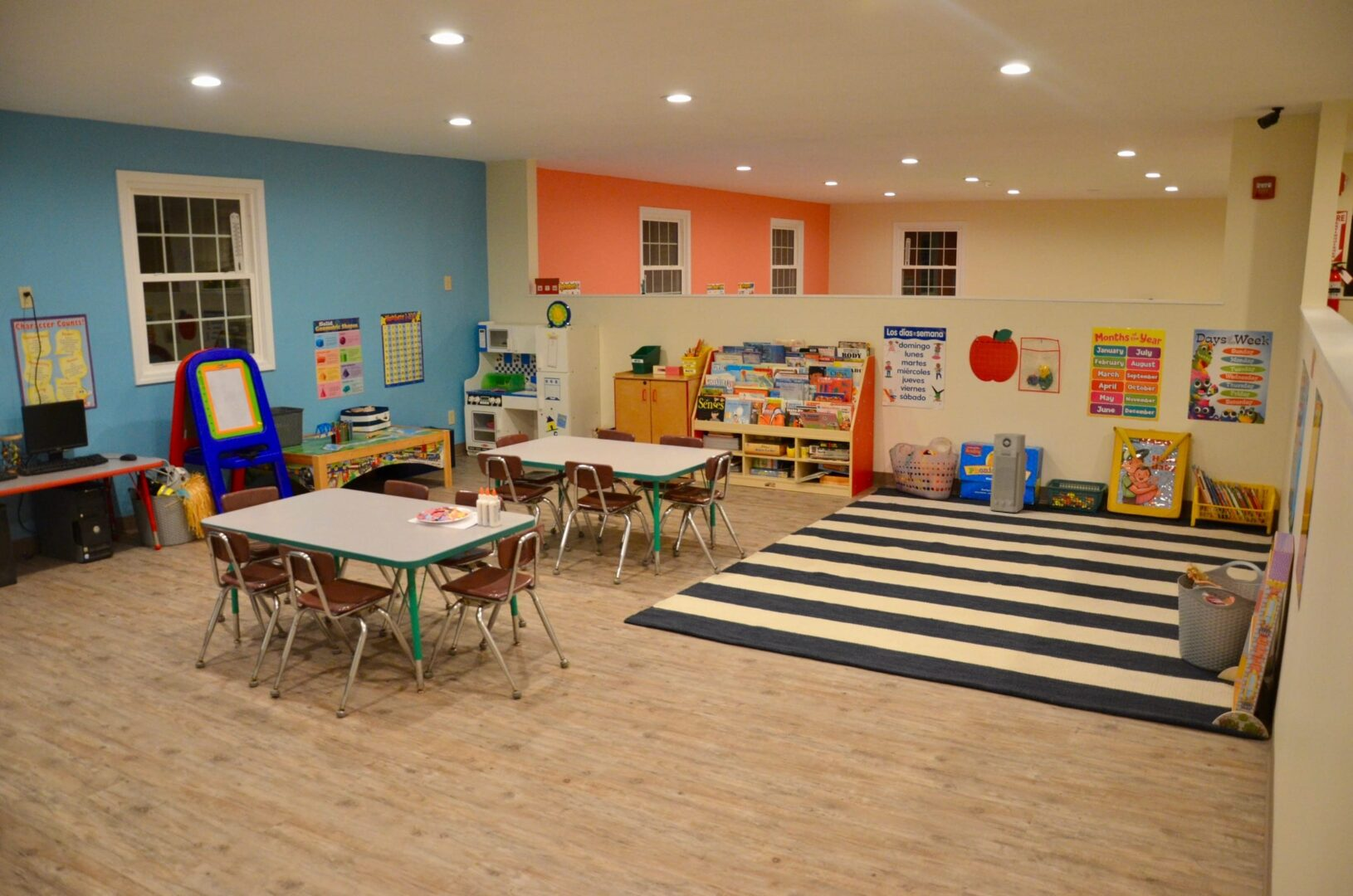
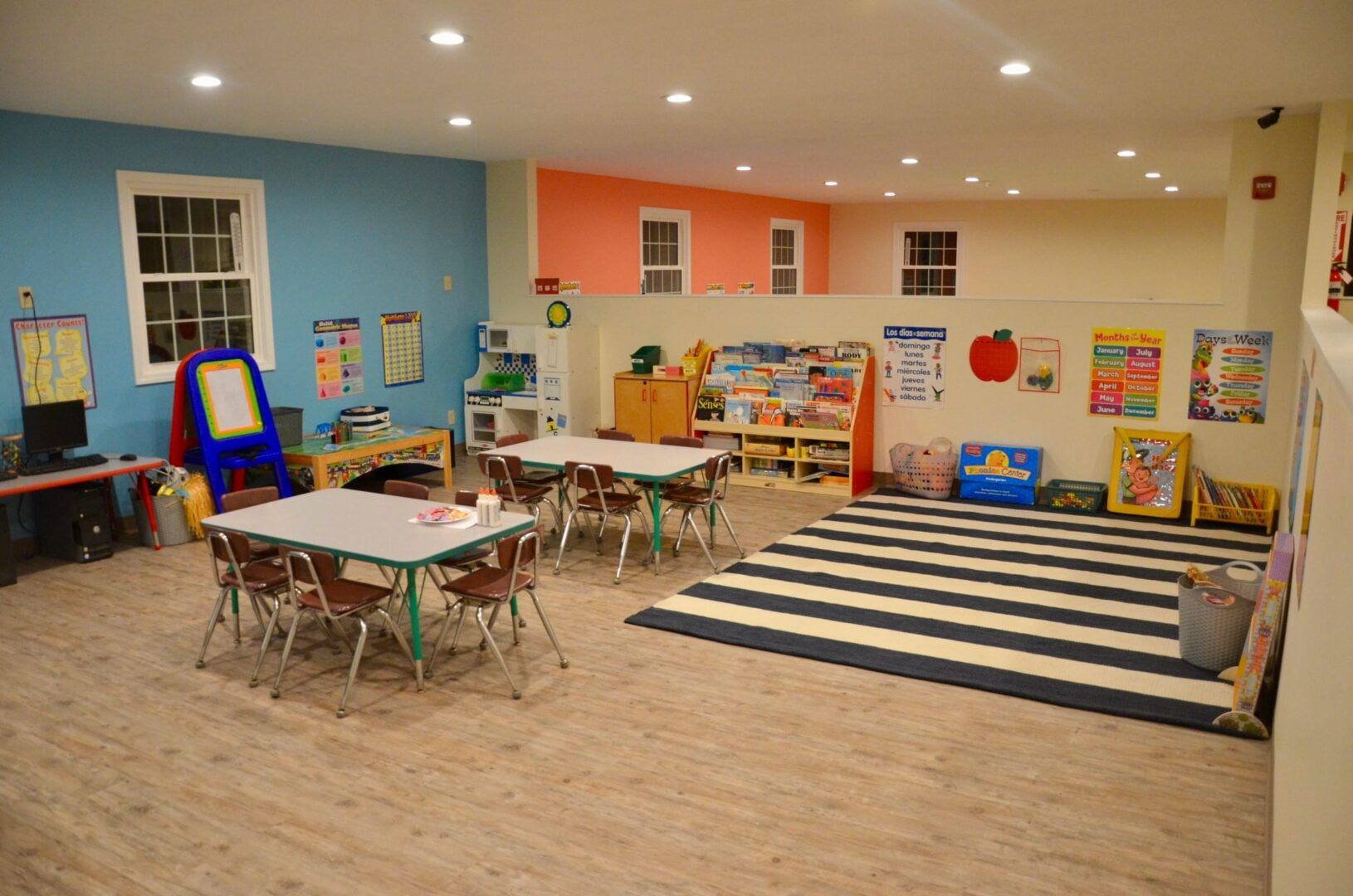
- air purifier [989,432,1028,514]
